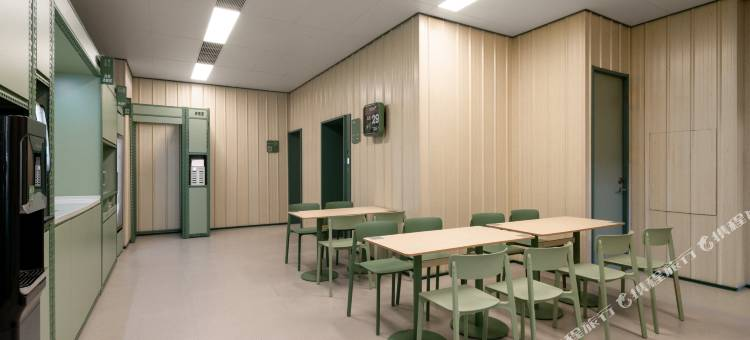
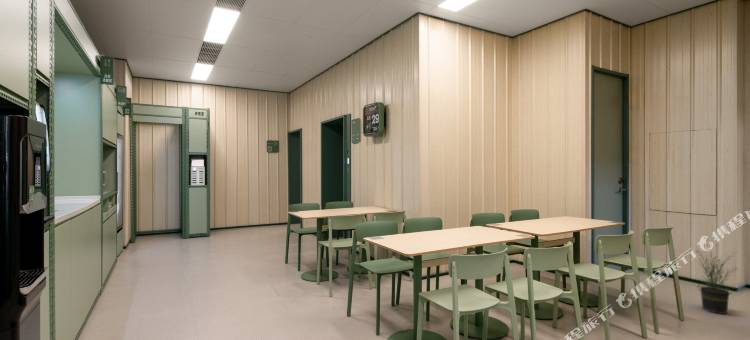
+ potted plant [691,245,738,315]
